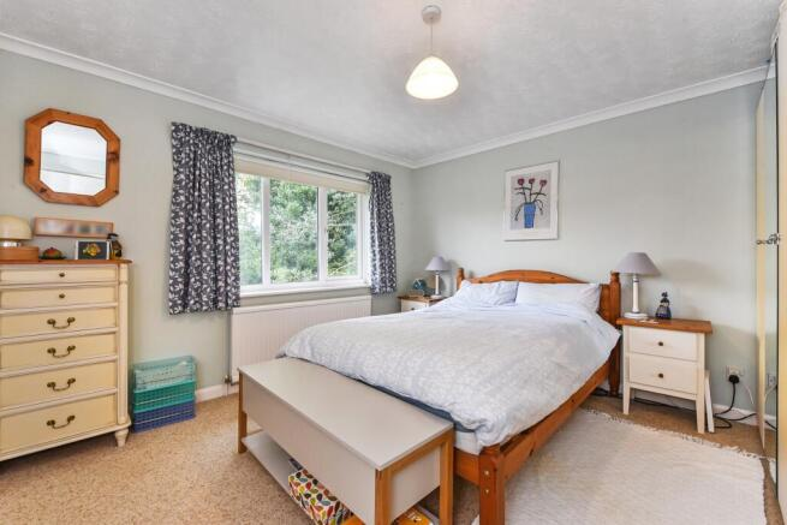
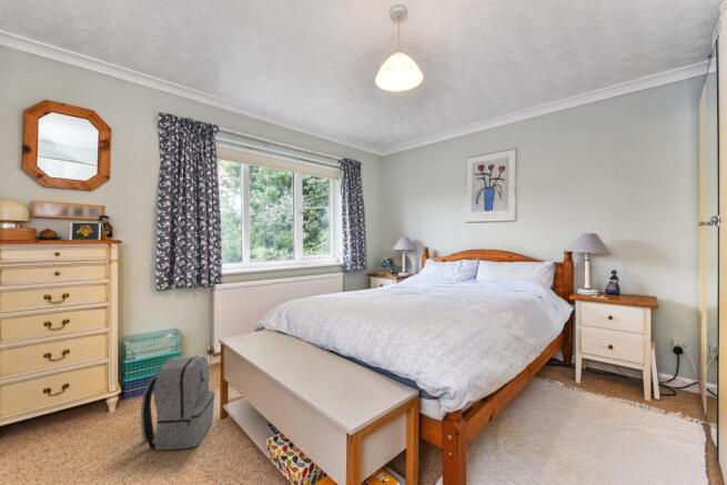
+ backpack [140,355,216,452]
